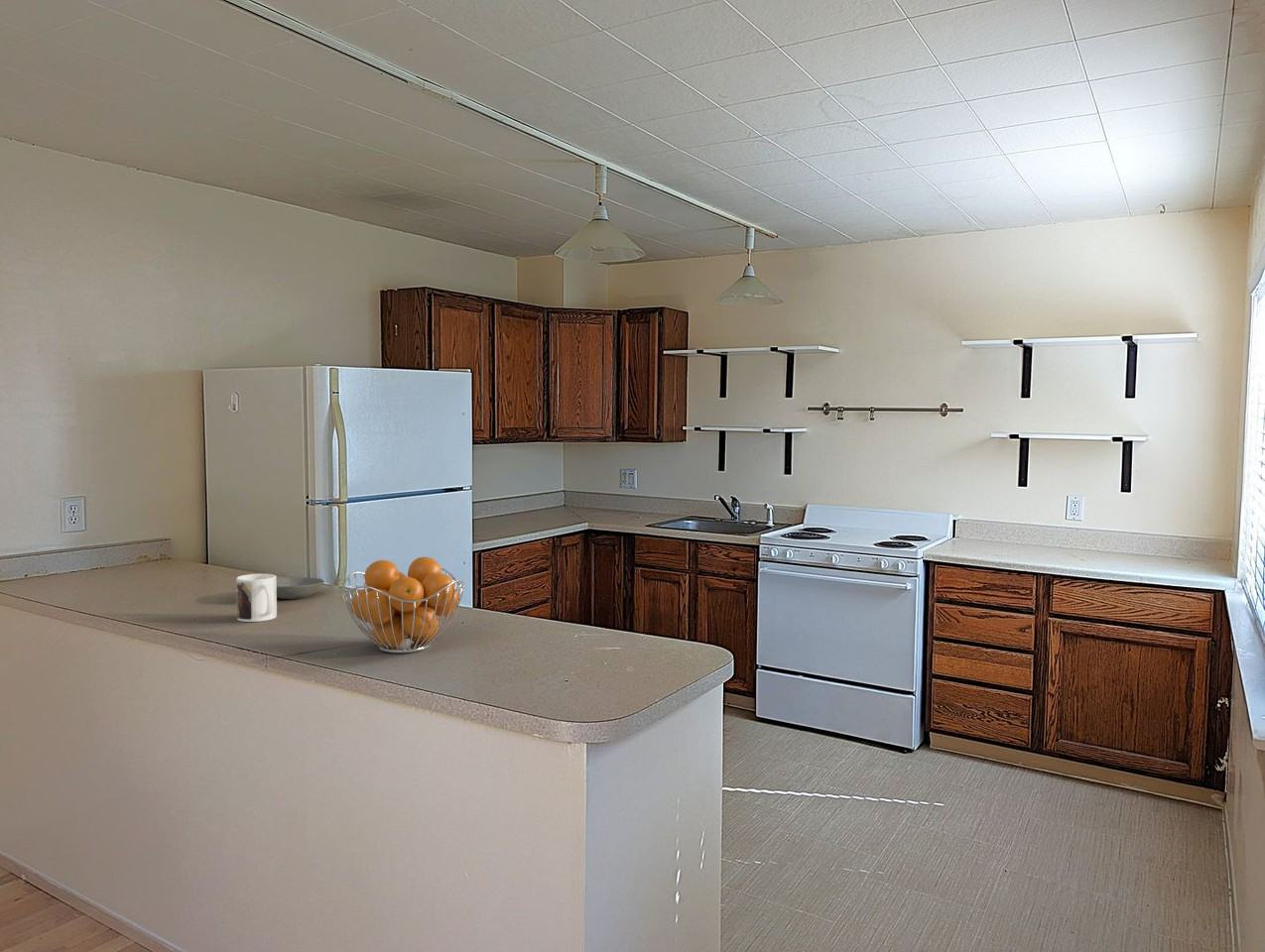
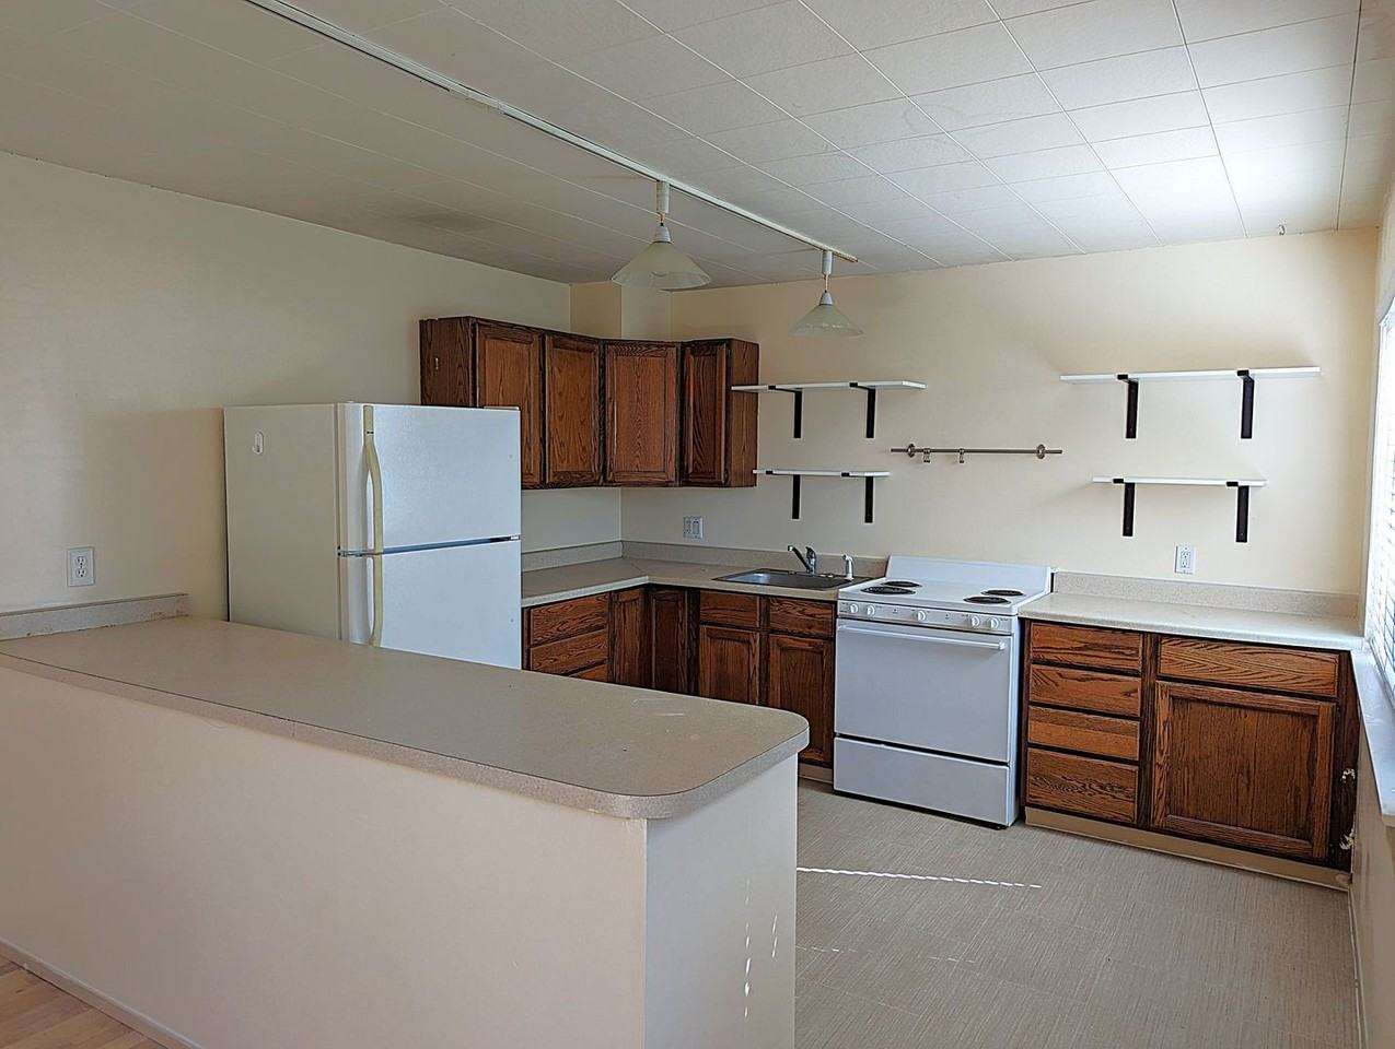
- mug [235,573,278,623]
- bowl [277,576,325,600]
- fruit basket [341,555,465,654]
